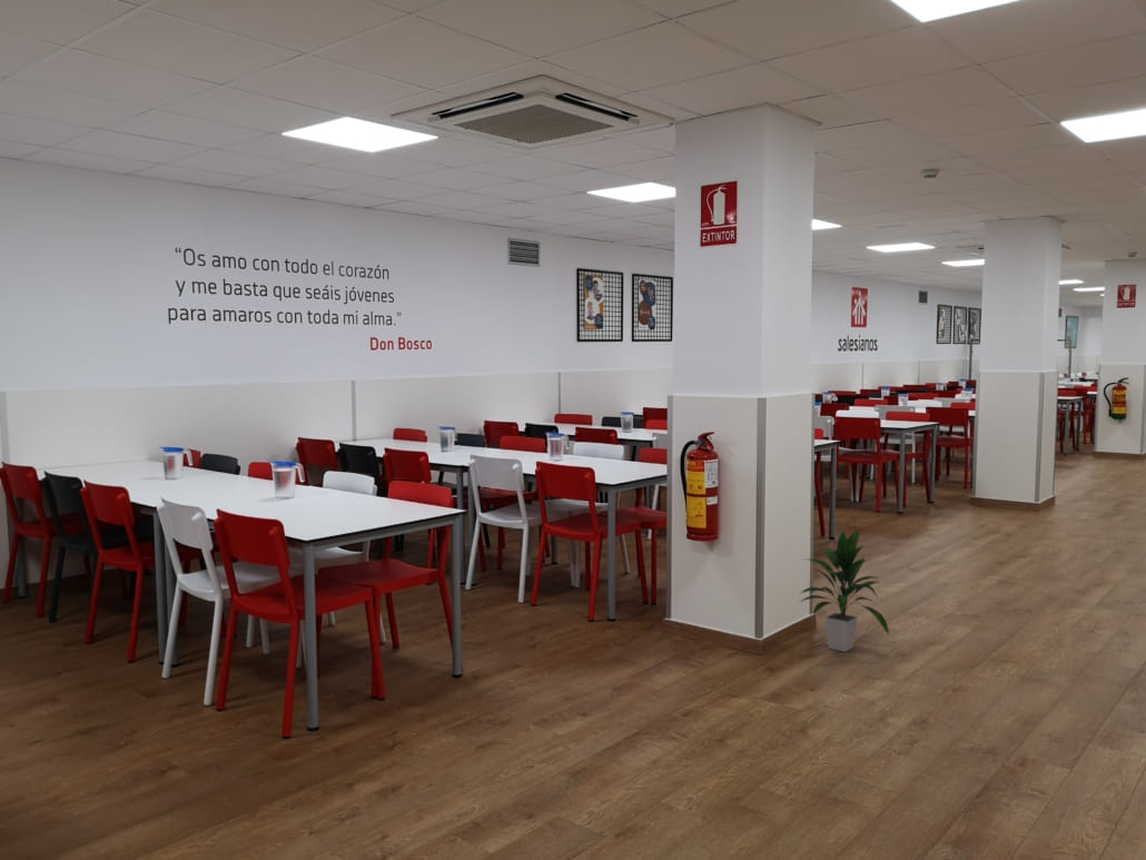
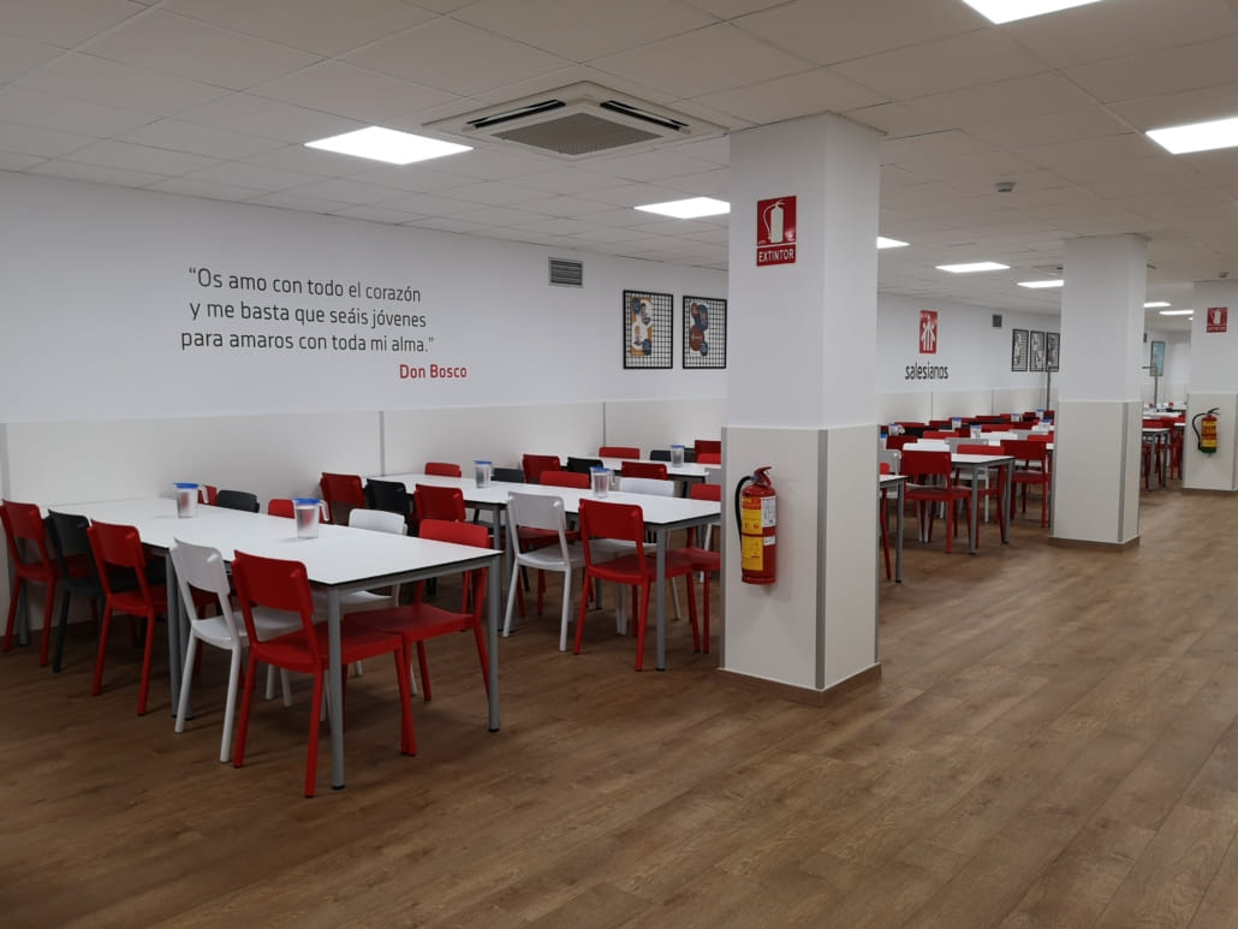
- indoor plant [797,527,890,653]
